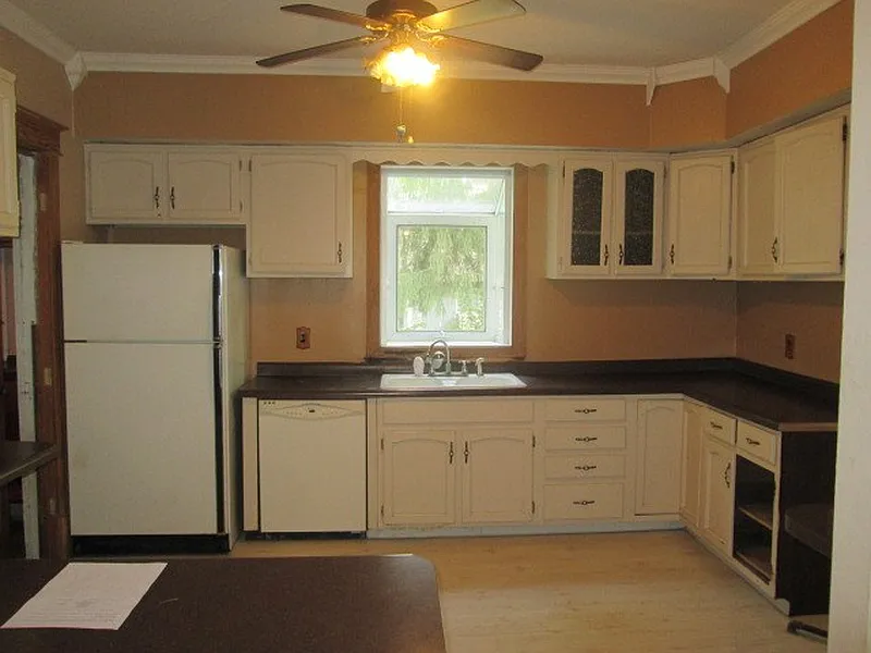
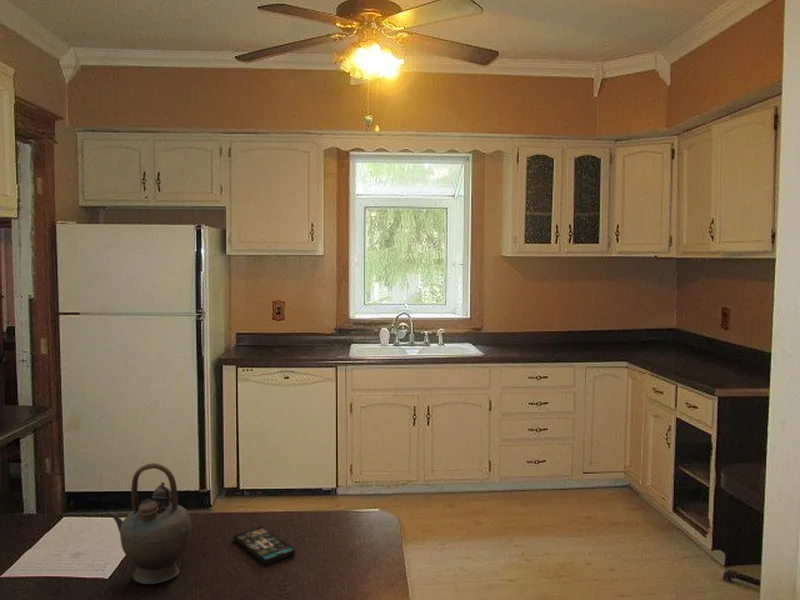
+ teapot [106,462,192,585]
+ smartphone [232,526,296,565]
